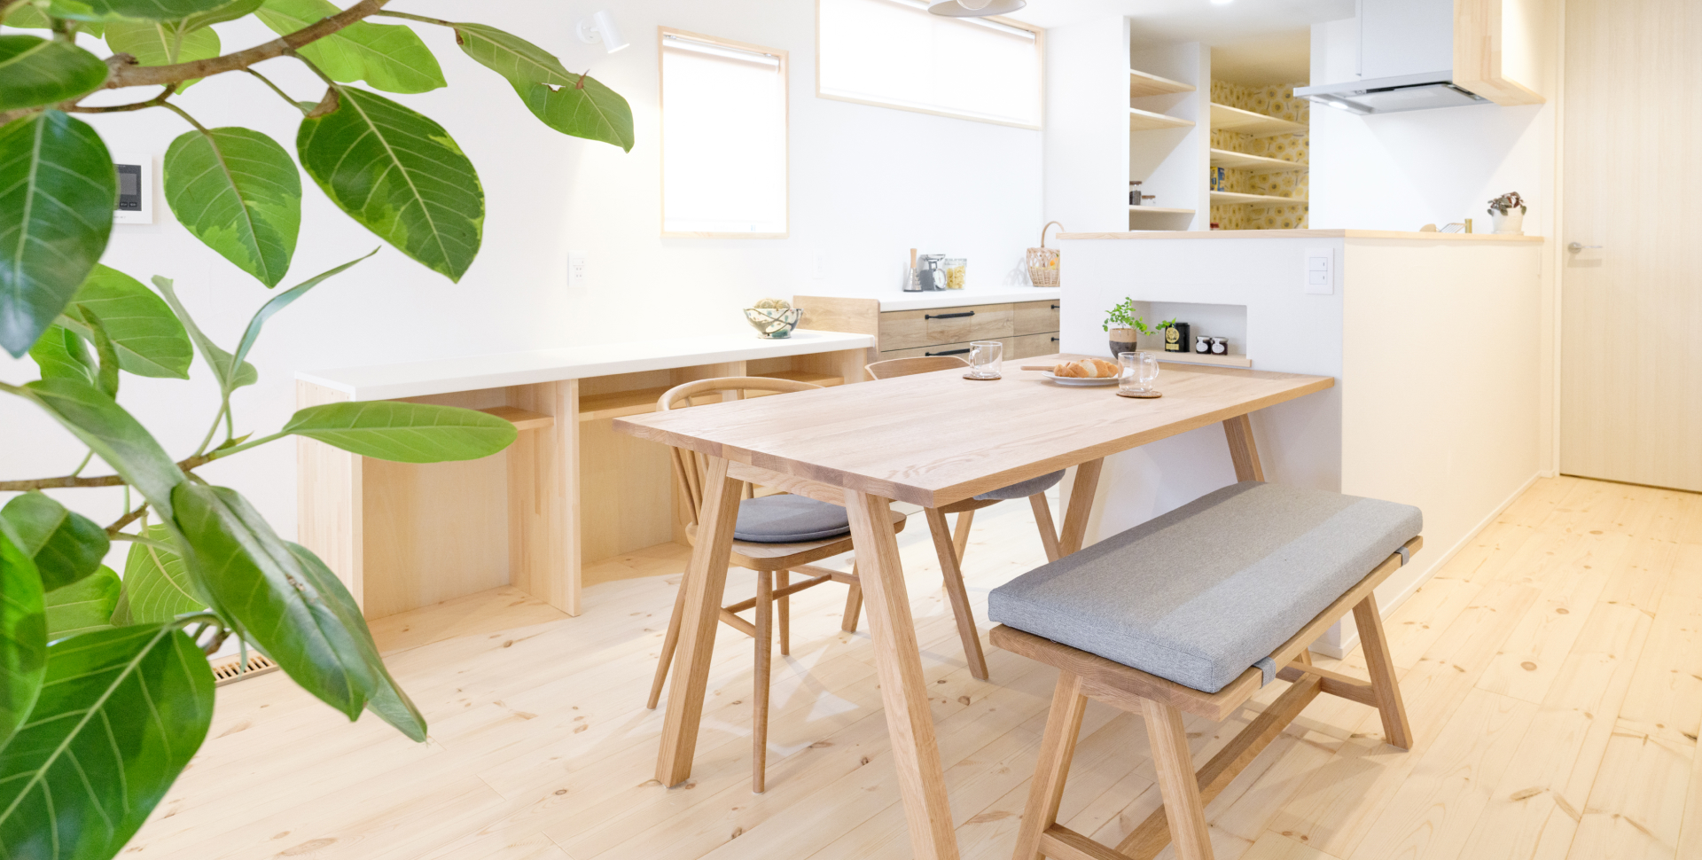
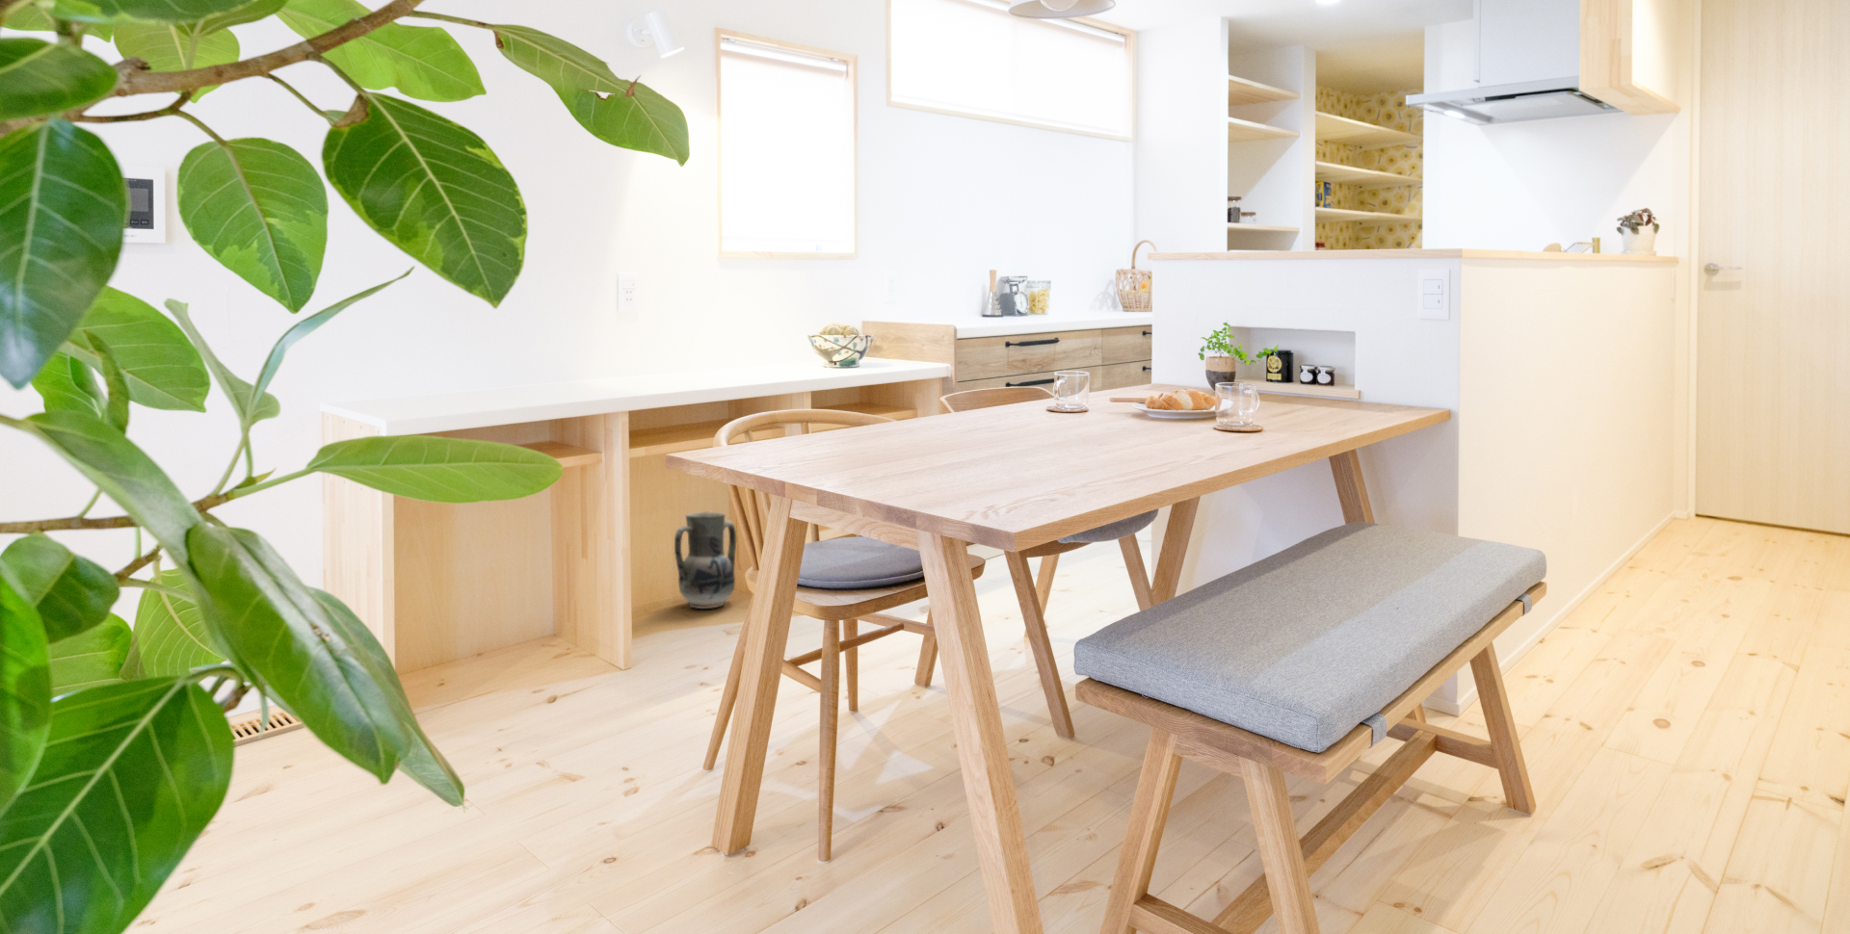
+ ceramic jug [673,510,737,610]
